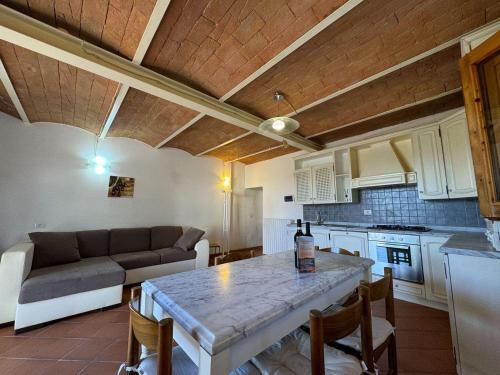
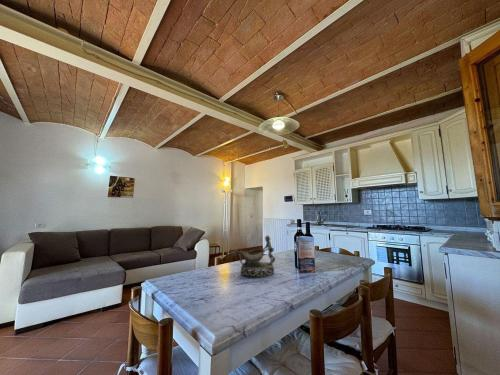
+ decorative bowl [229,234,276,279]
